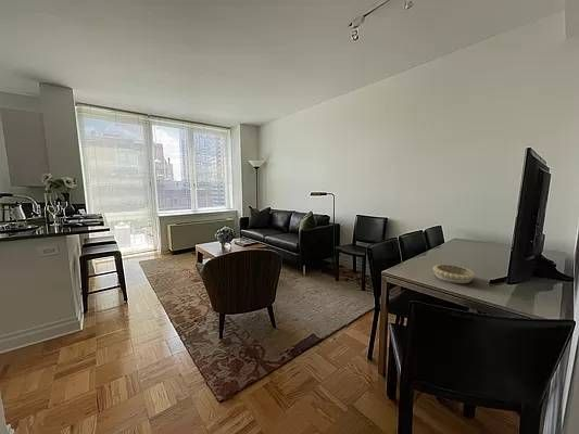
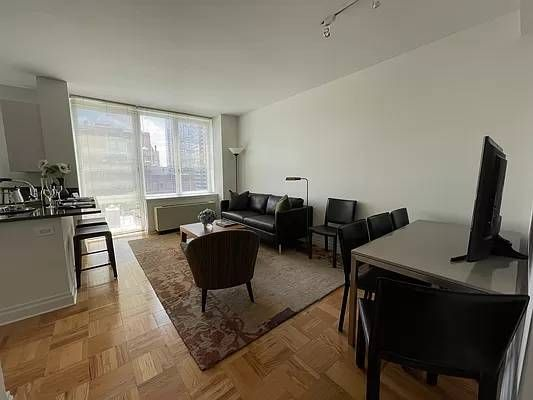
- decorative bowl [431,264,476,284]
